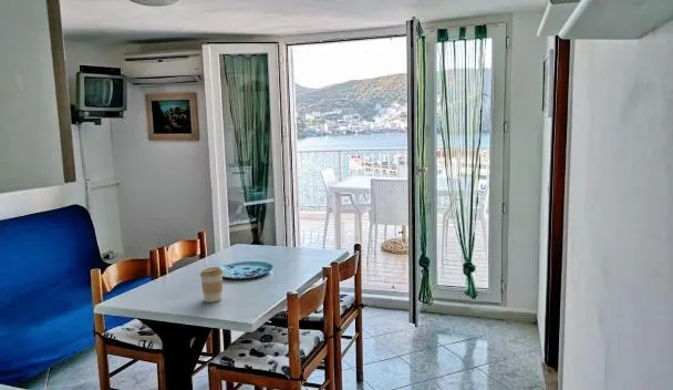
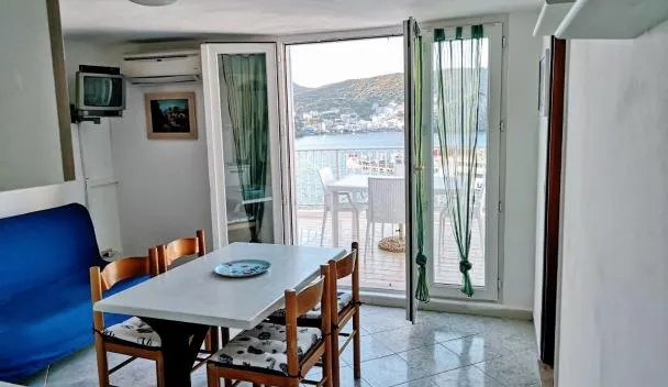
- coffee cup [199,266,225,304]
